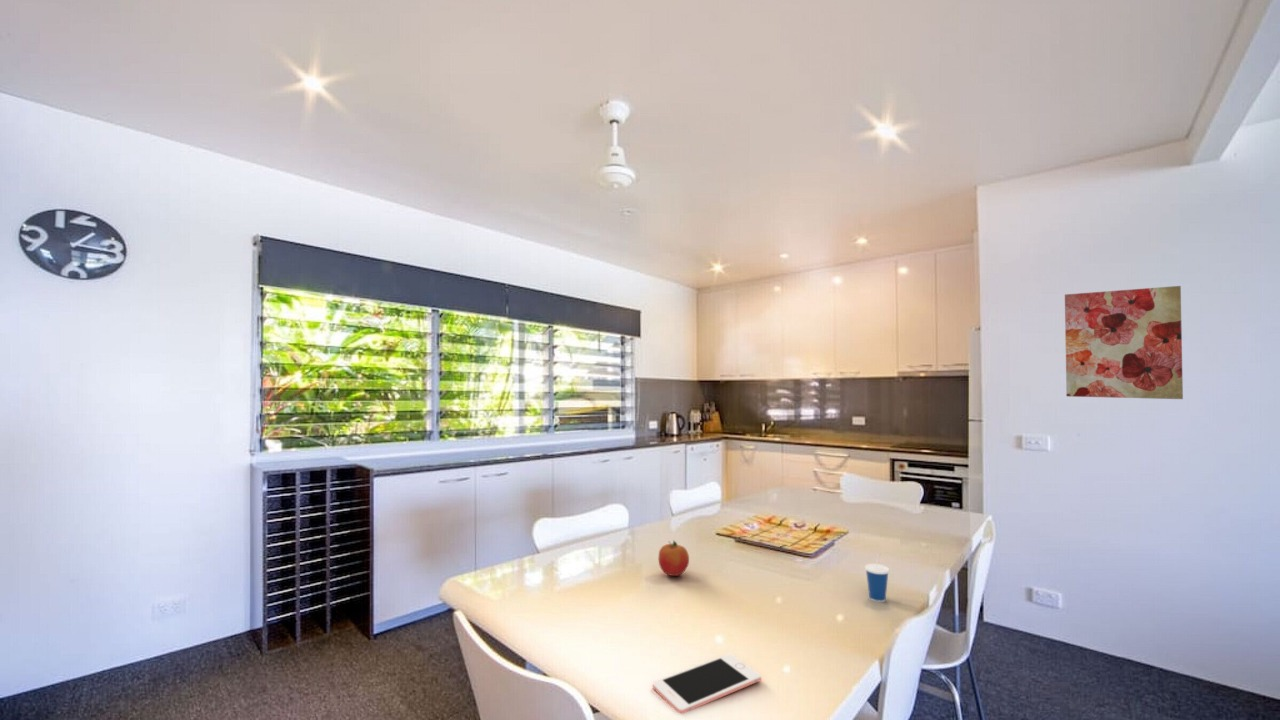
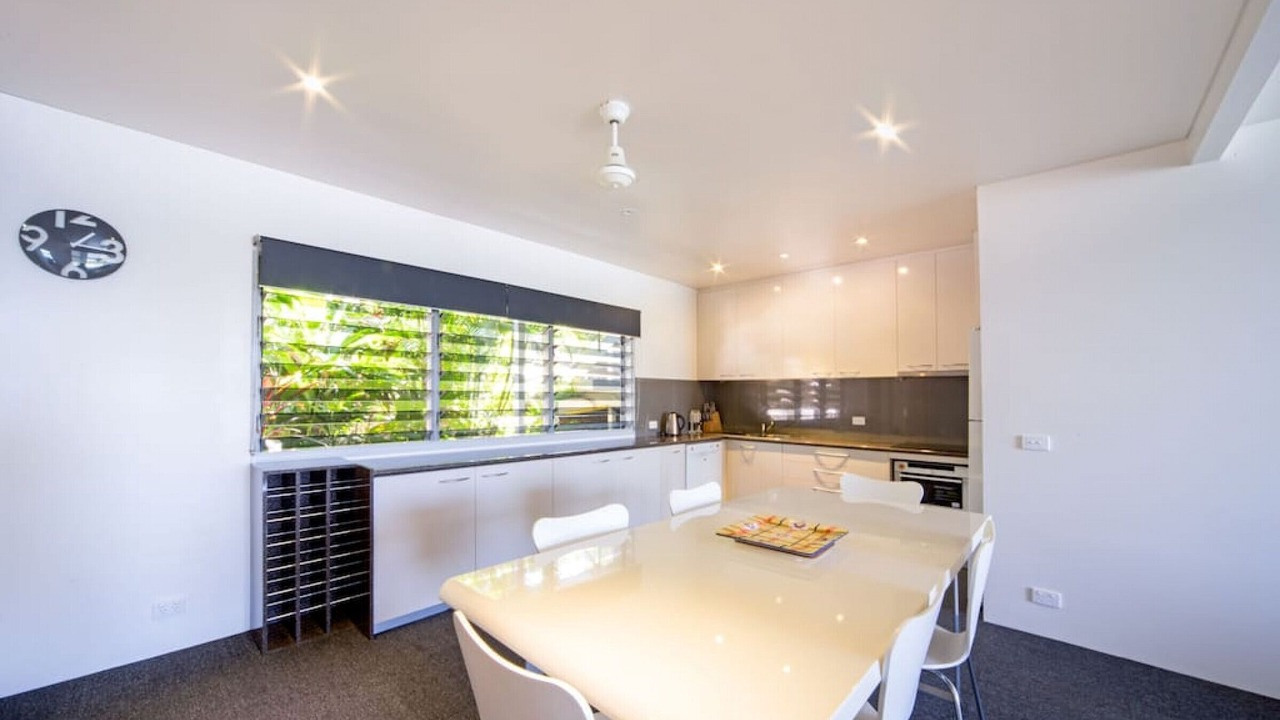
- cell phone [652,653,762,714]
- cup [864,553,890,603]
- wall art [1064,285,1184,400]
- fruit [658,539,690,577]
